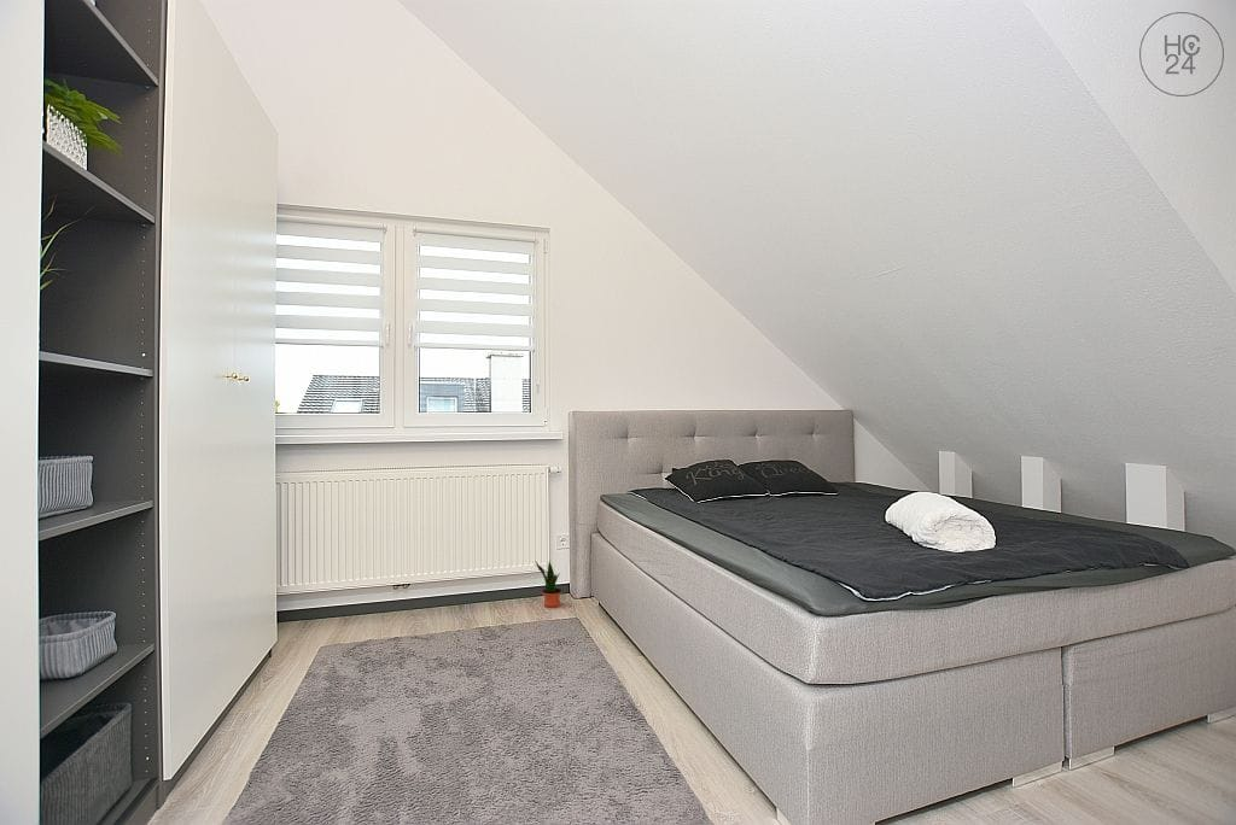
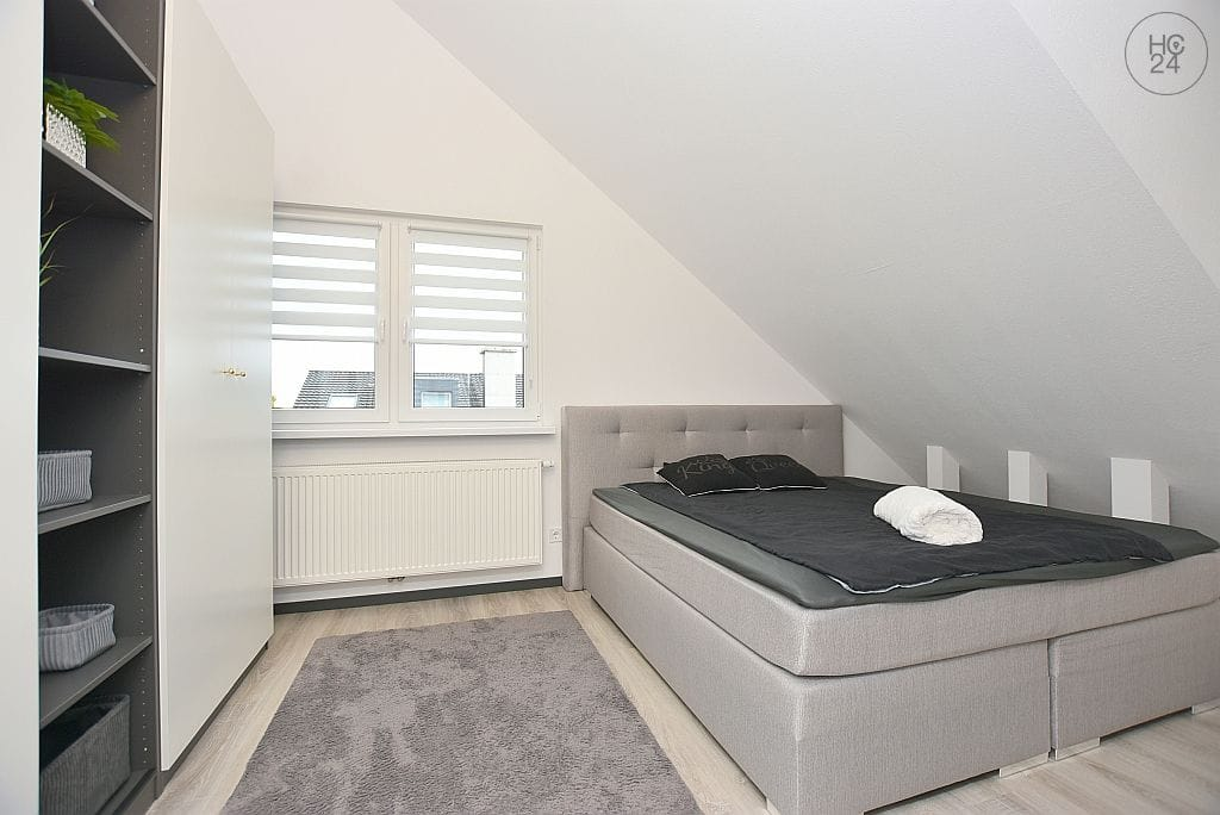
- potted plant [535,560,562,609]
